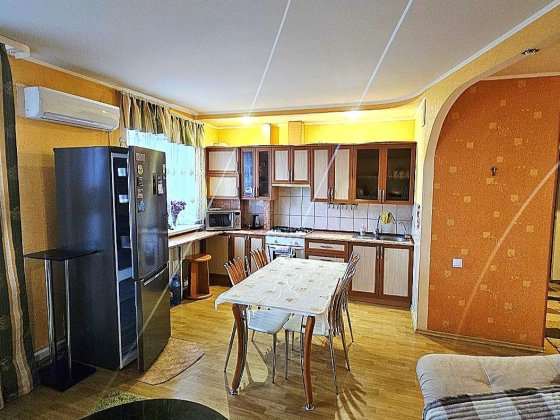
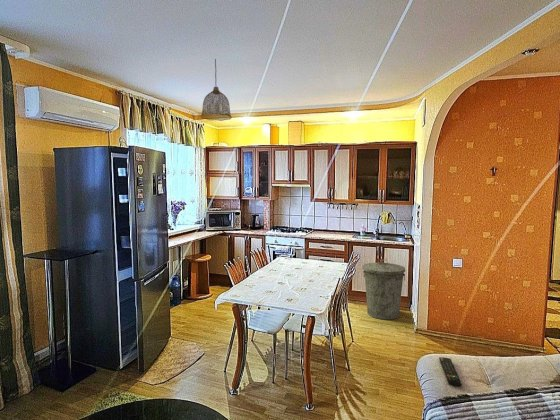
+ remote control [438,356,463,387]
+ trash can [362,259,406,320]
+ pendant lamp [200,58,233,122]
